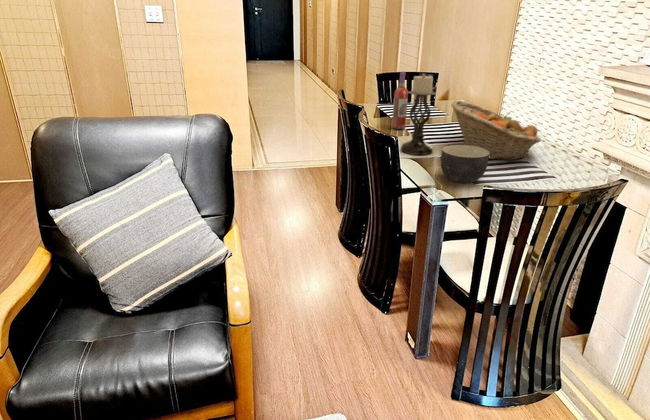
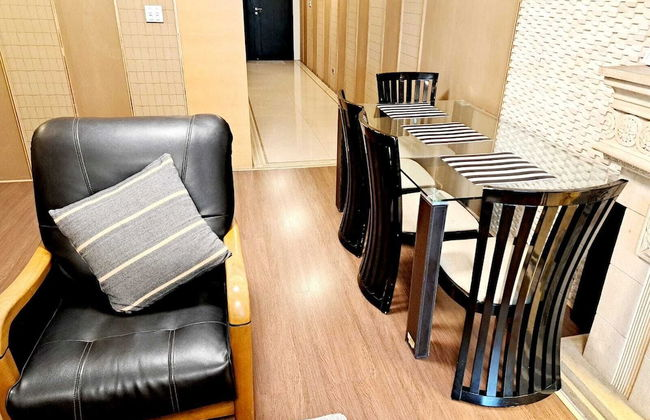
- bowl [440,144,489,184]
- fruit basket [450,100,542,161]
- candle holder [400,73,437,156]
- wine bottle [391,71,409,130]
